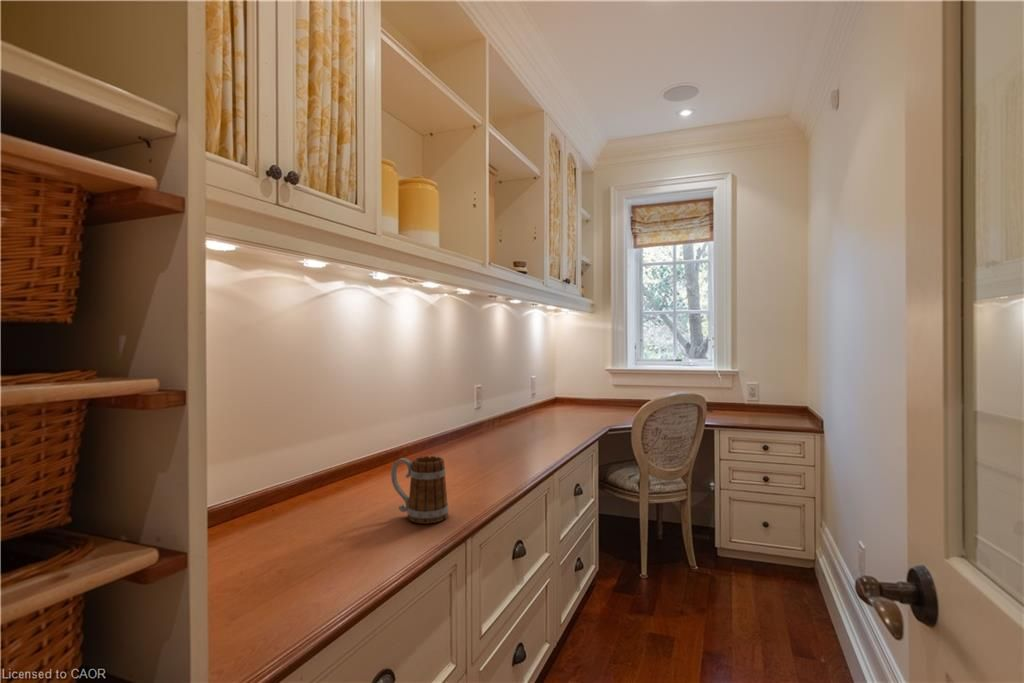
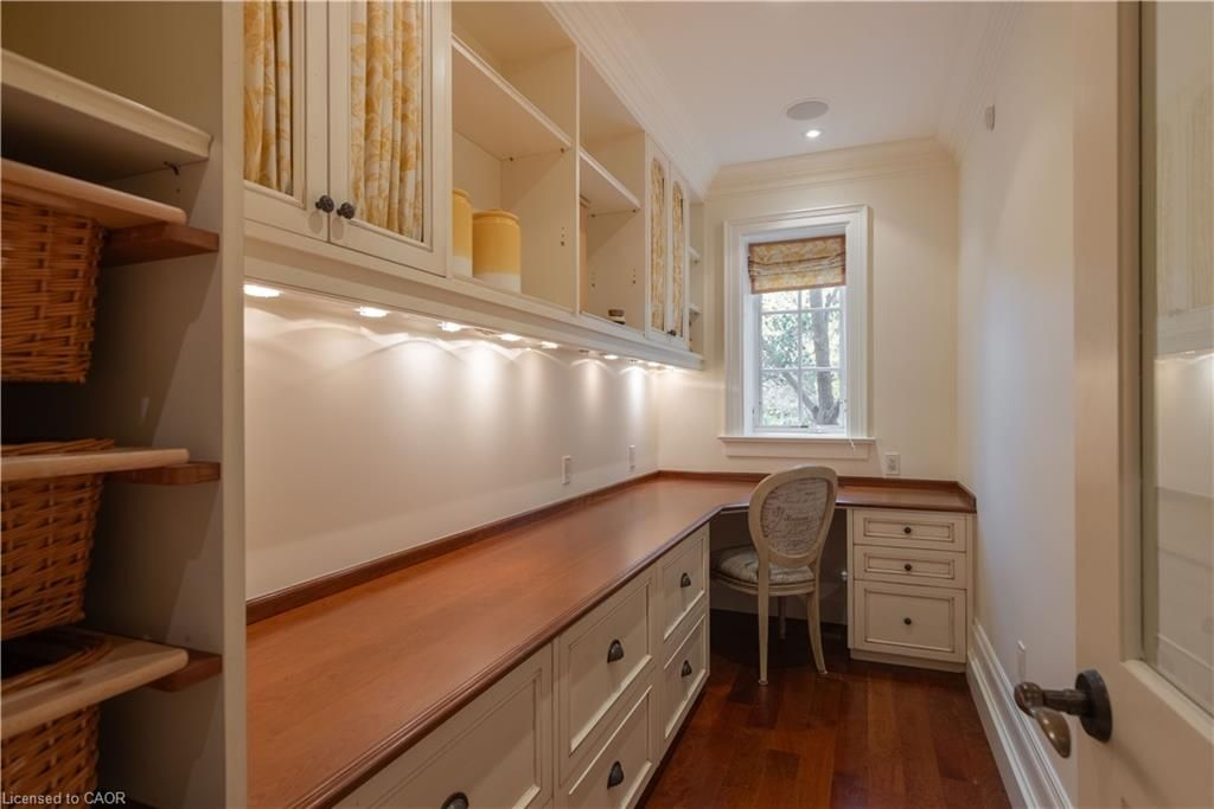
- mug [390,455,450,525]
